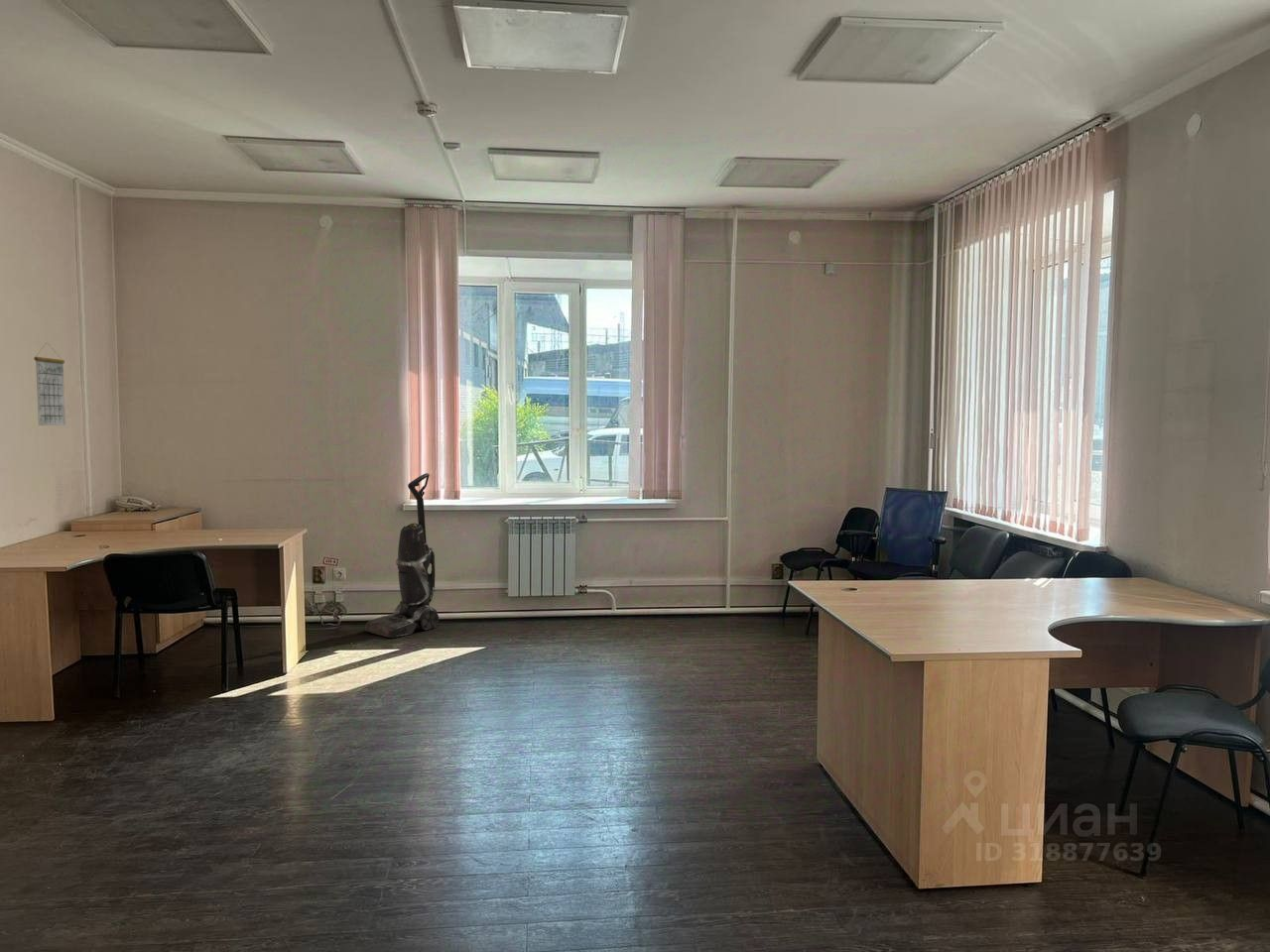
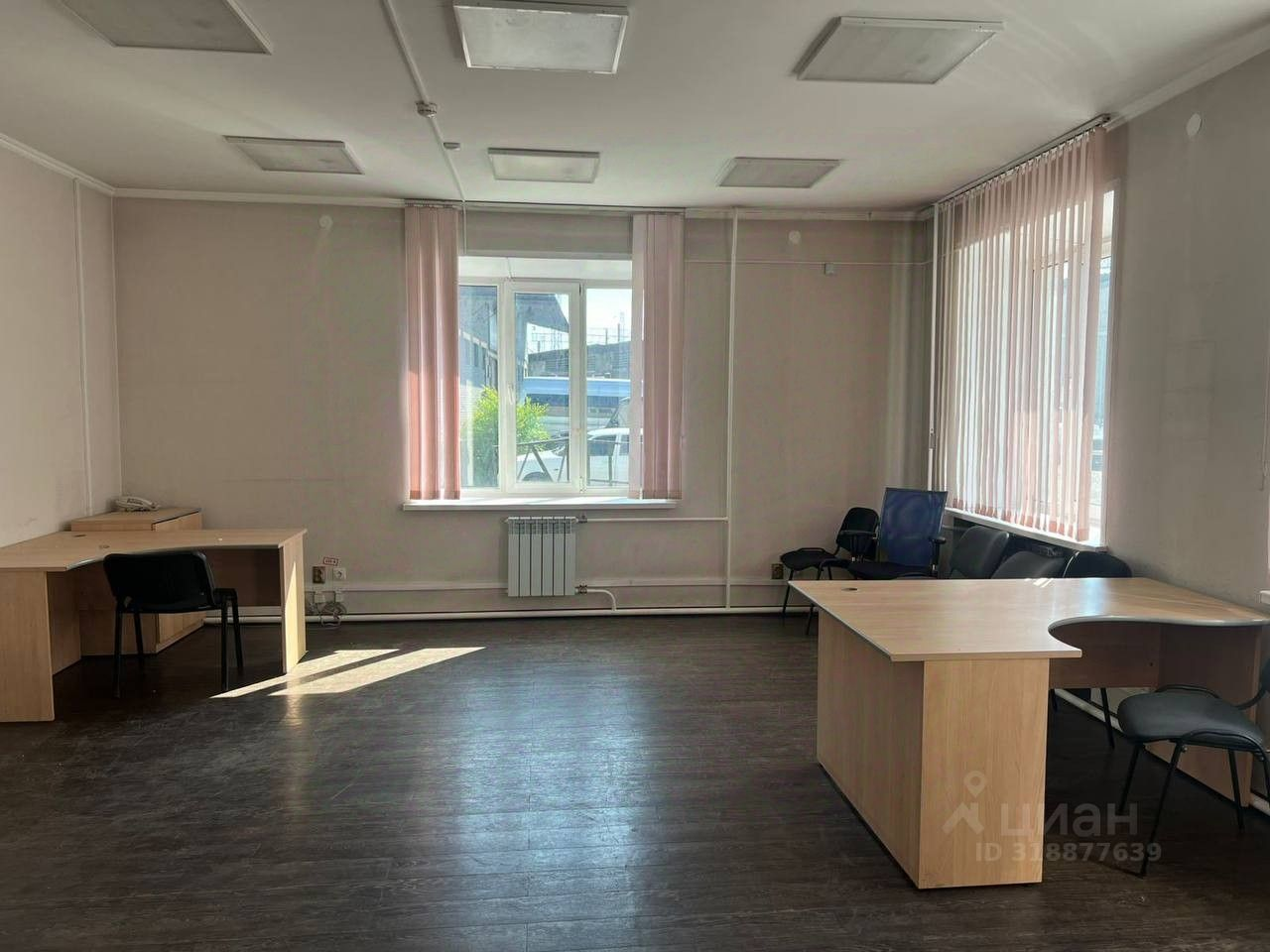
- calendar [33,341,66,426]
- vacuum cleaner [364,472,440,639]
